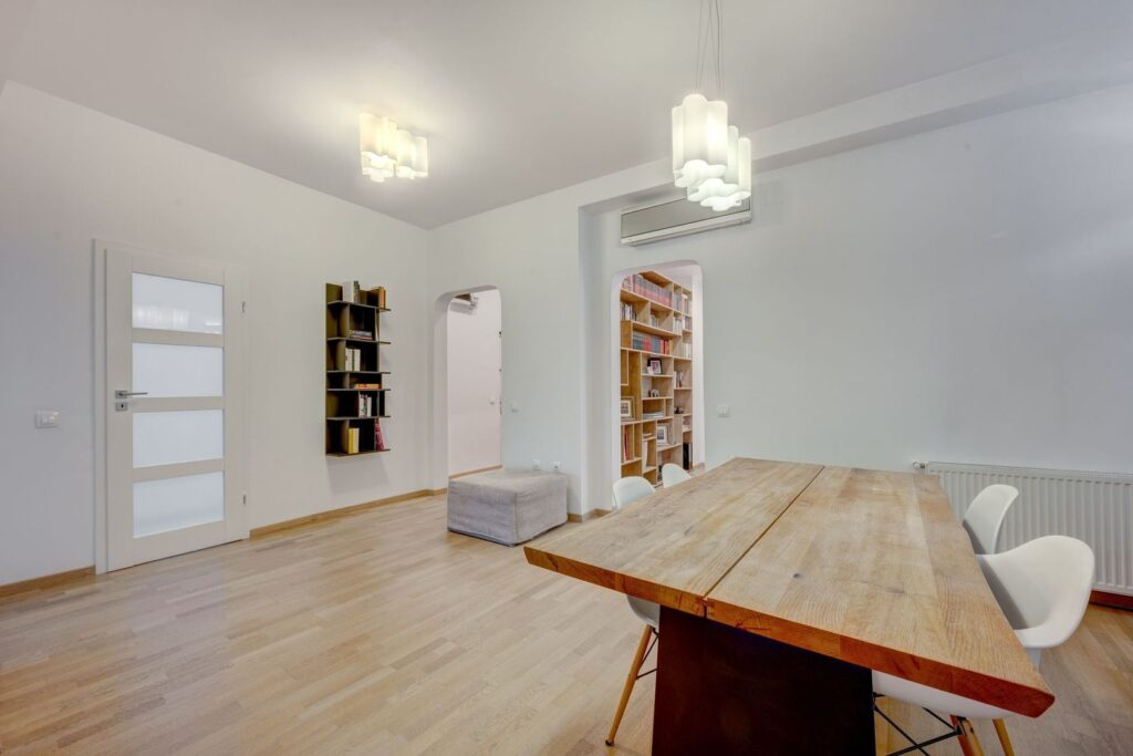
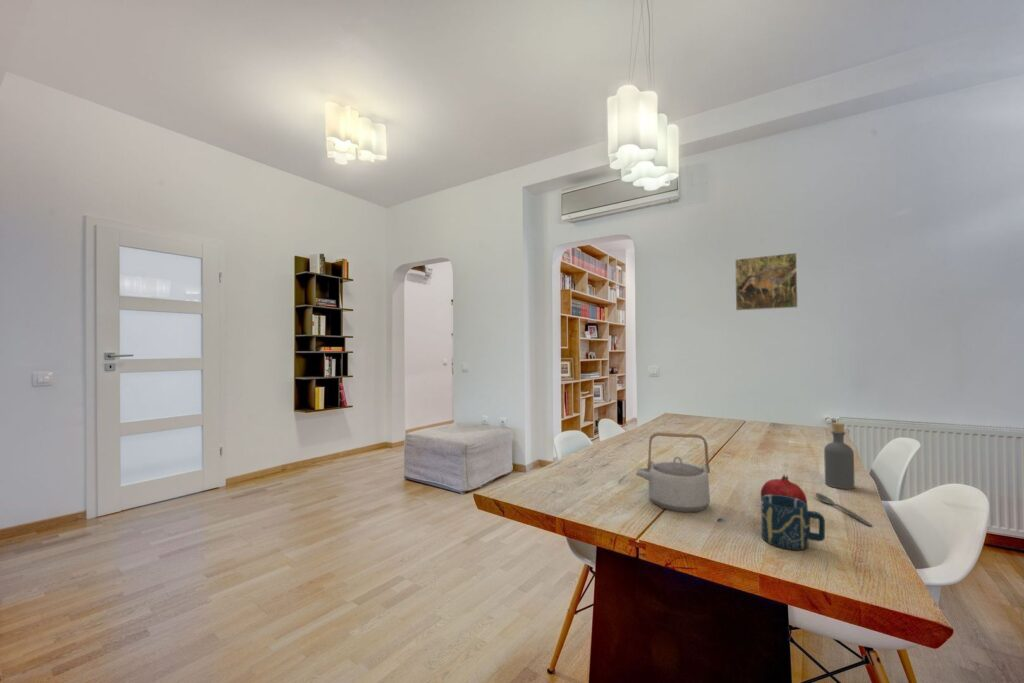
+ spoon [815,492,873,527]
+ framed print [734,252,799,312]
+ bottle [823,422,856,490]
+ cup [760,495,826,551]
+ fruit [760,474,808,504]
+ teapot [635,431,711,513]
